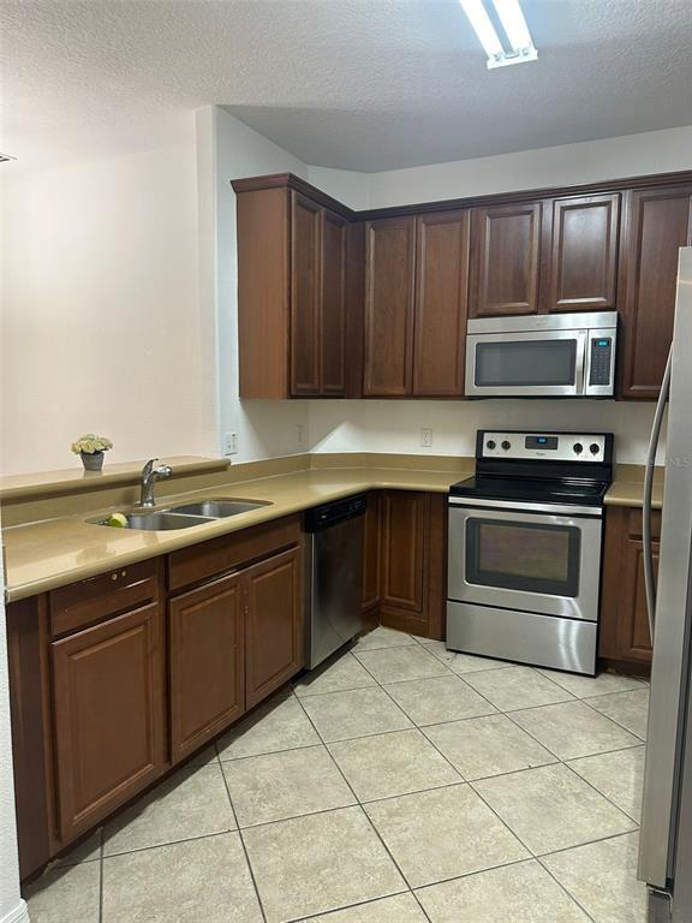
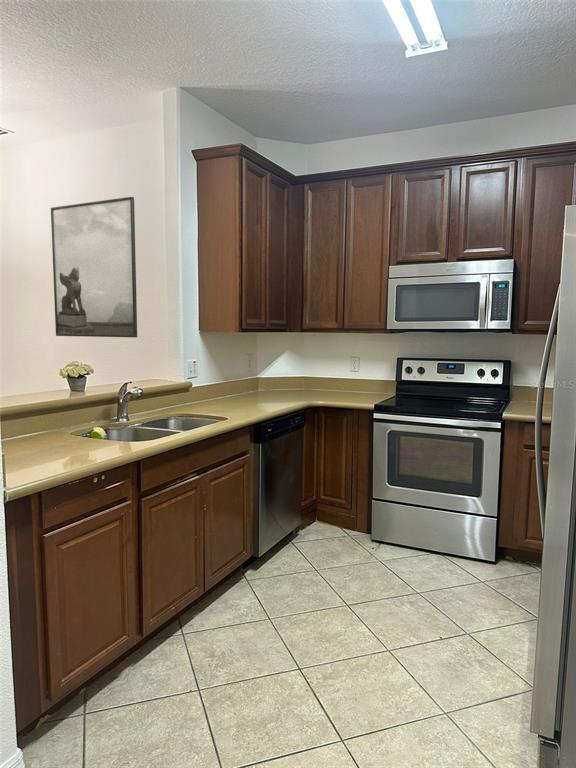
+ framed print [50,196,138,338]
